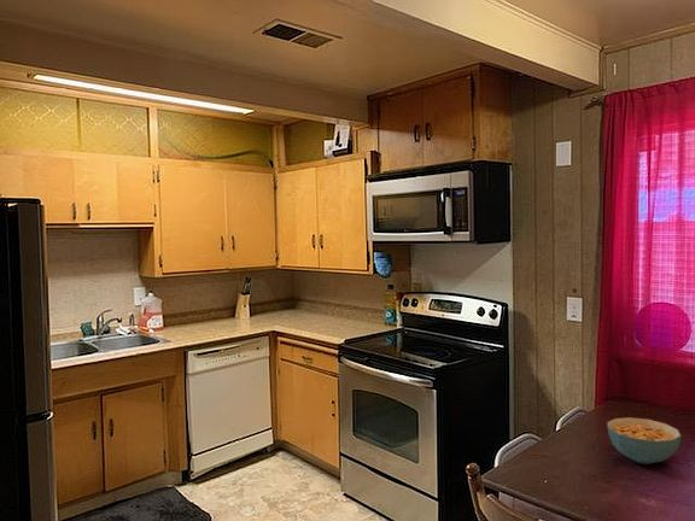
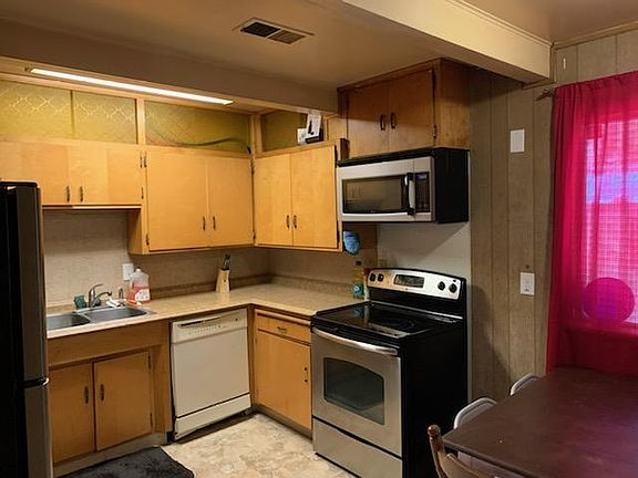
- cereal bowl [606,416,682,466]
